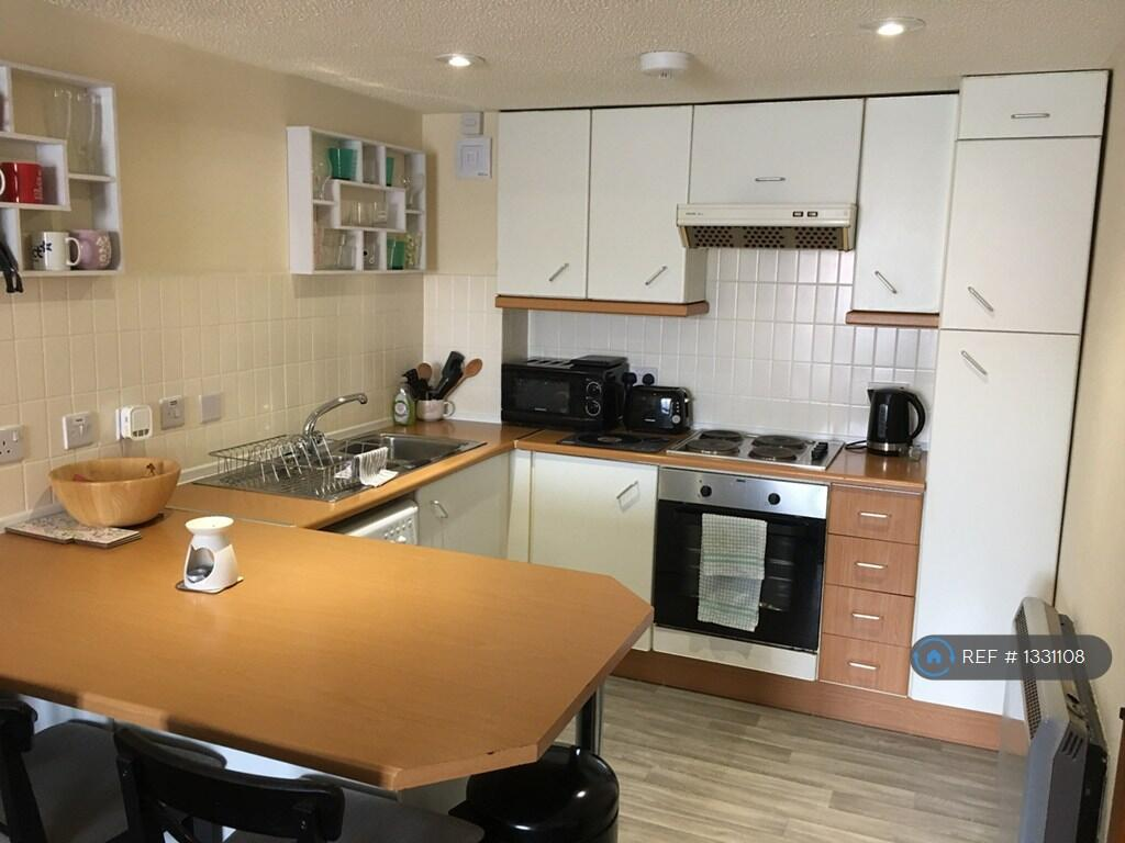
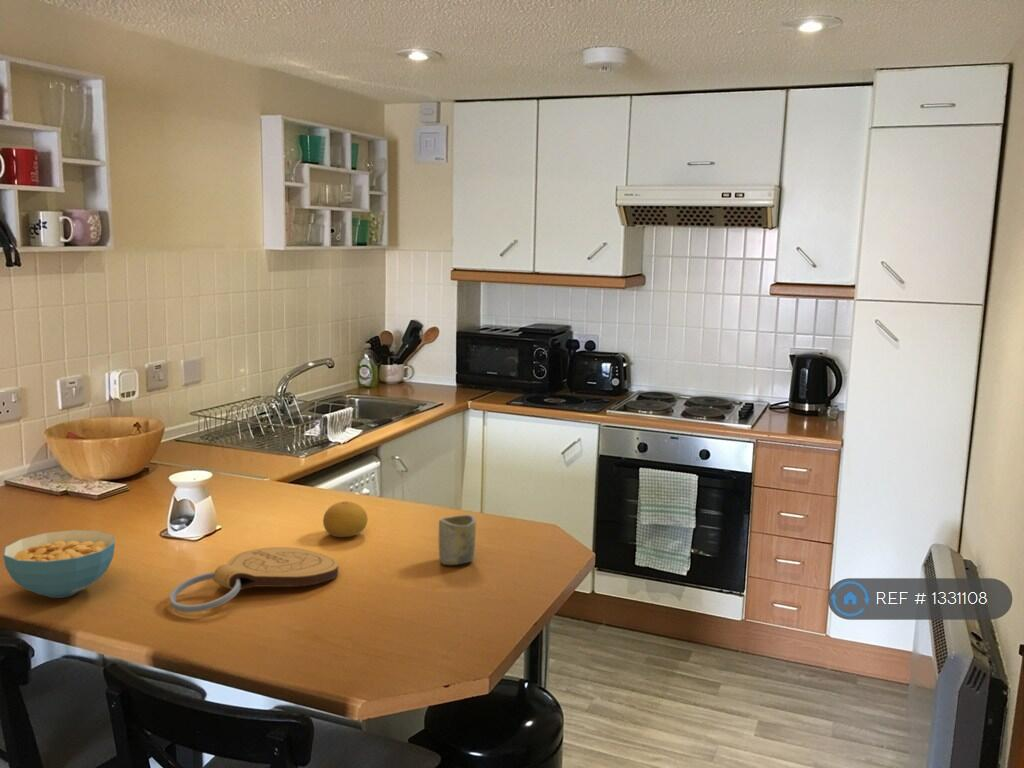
+ key chain [169,546,340,613]
+ cup [438,514,477,566]
+ fruit [322,500,369,538]
+ cereal bowl [2,529,116,599]
